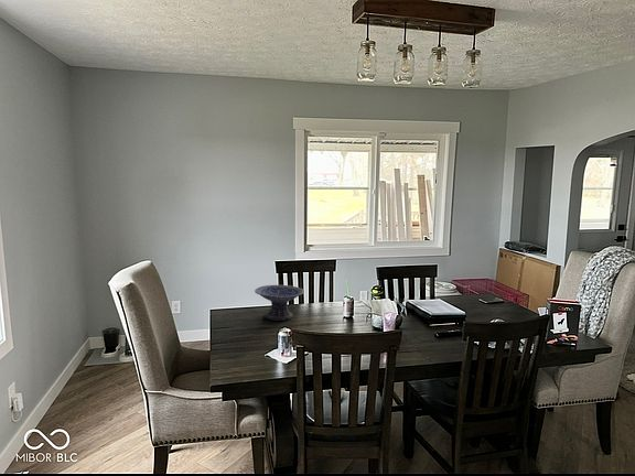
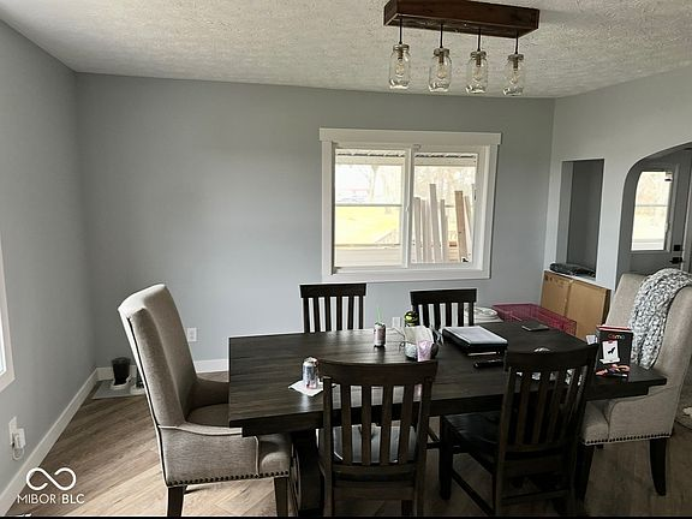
- decorative bowl [254,284,305,322]
